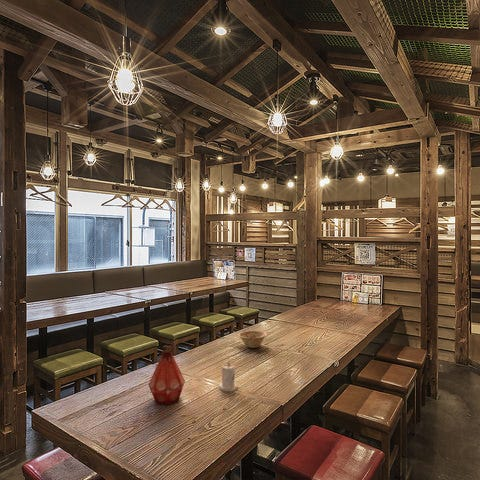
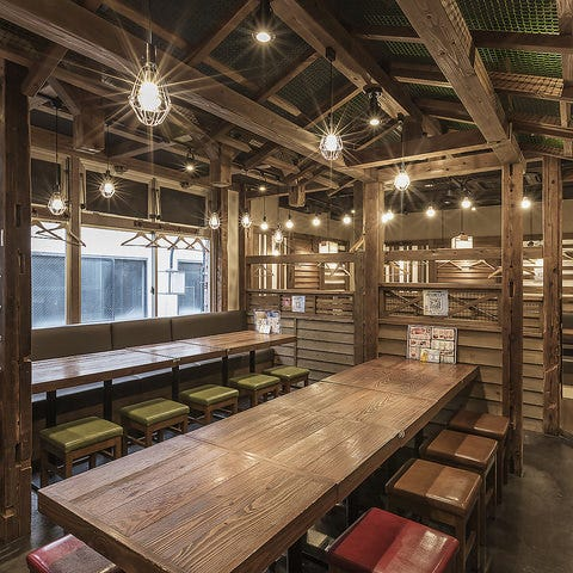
- dish [237,329,268,349]
- candle [218,361,239,392]
- bottle [148,345,186,406]
